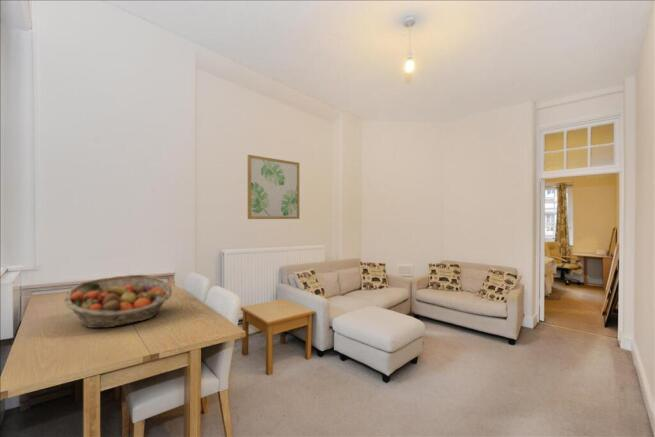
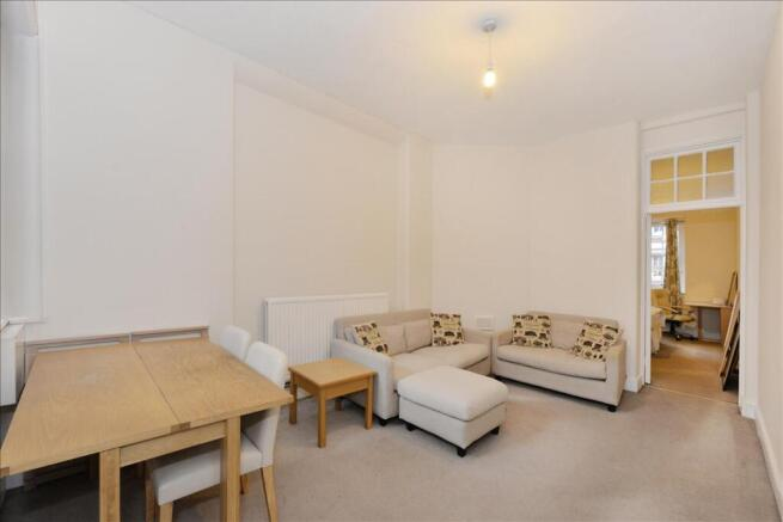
- wall art [247,154,300,220]
- fruit basket [63,274,173,329]
